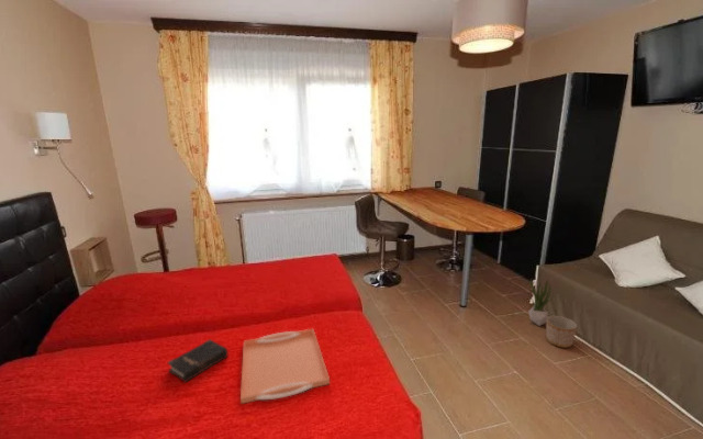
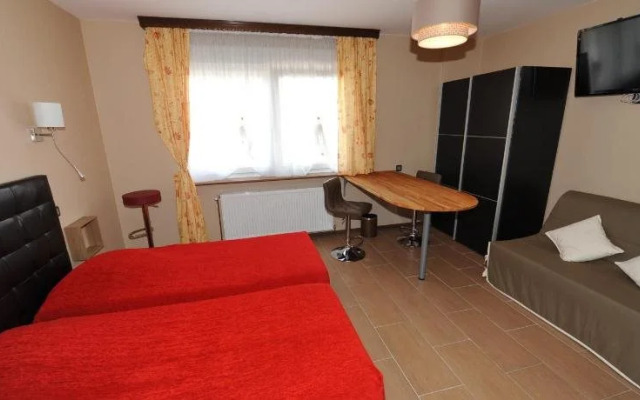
- potted plant [526,279,554,327]
- planter [545,315,578,349]
- serving tray [239,328,331,405]
- hardback book [167,338,228,383]
